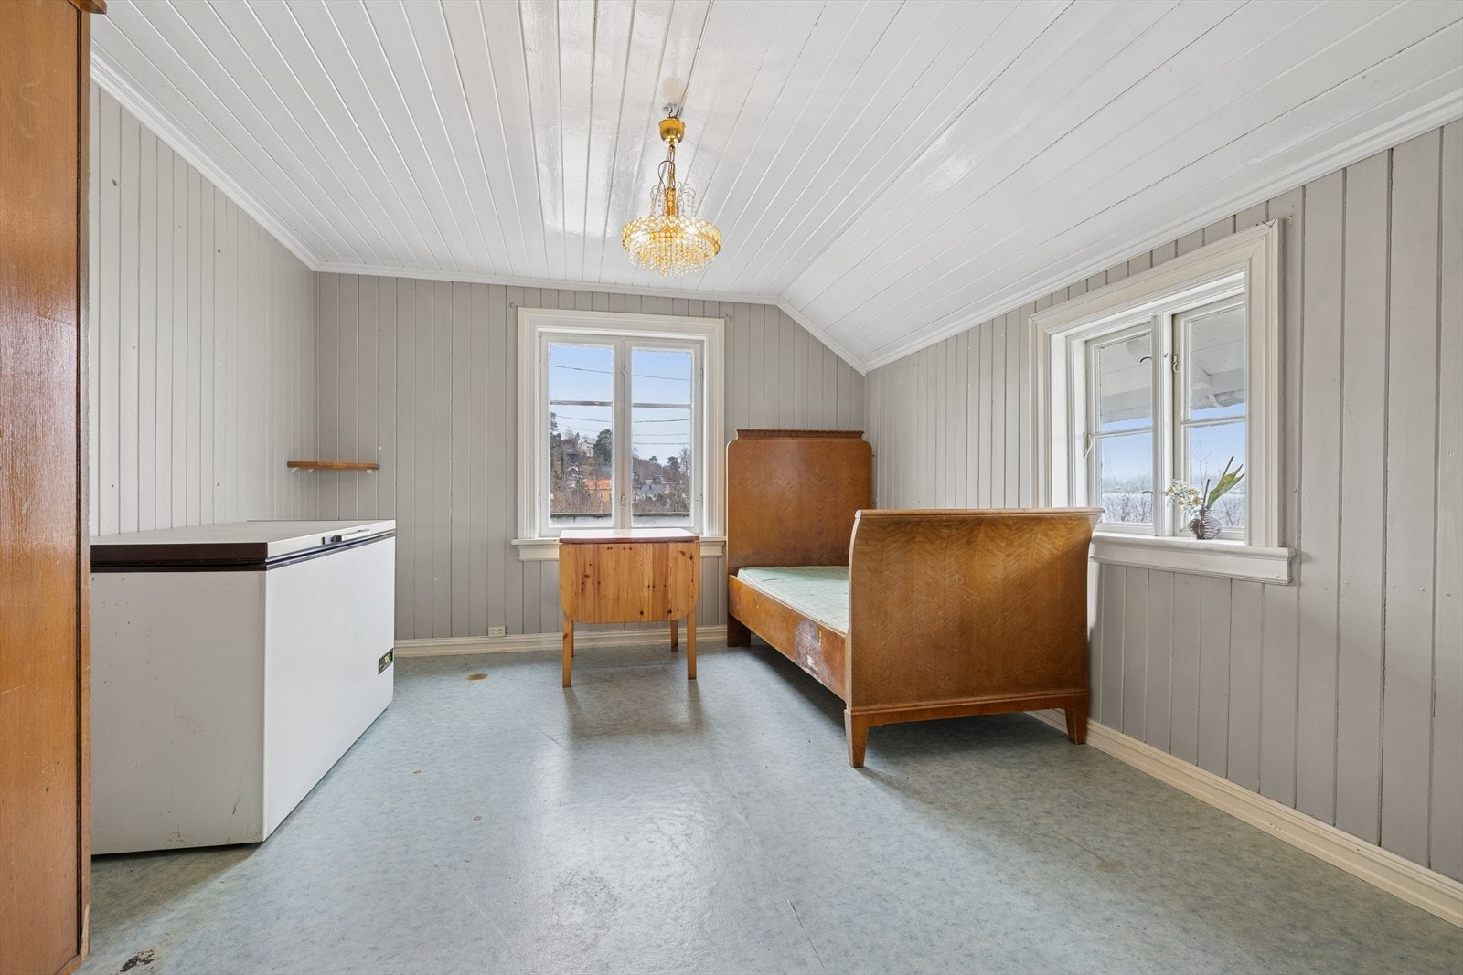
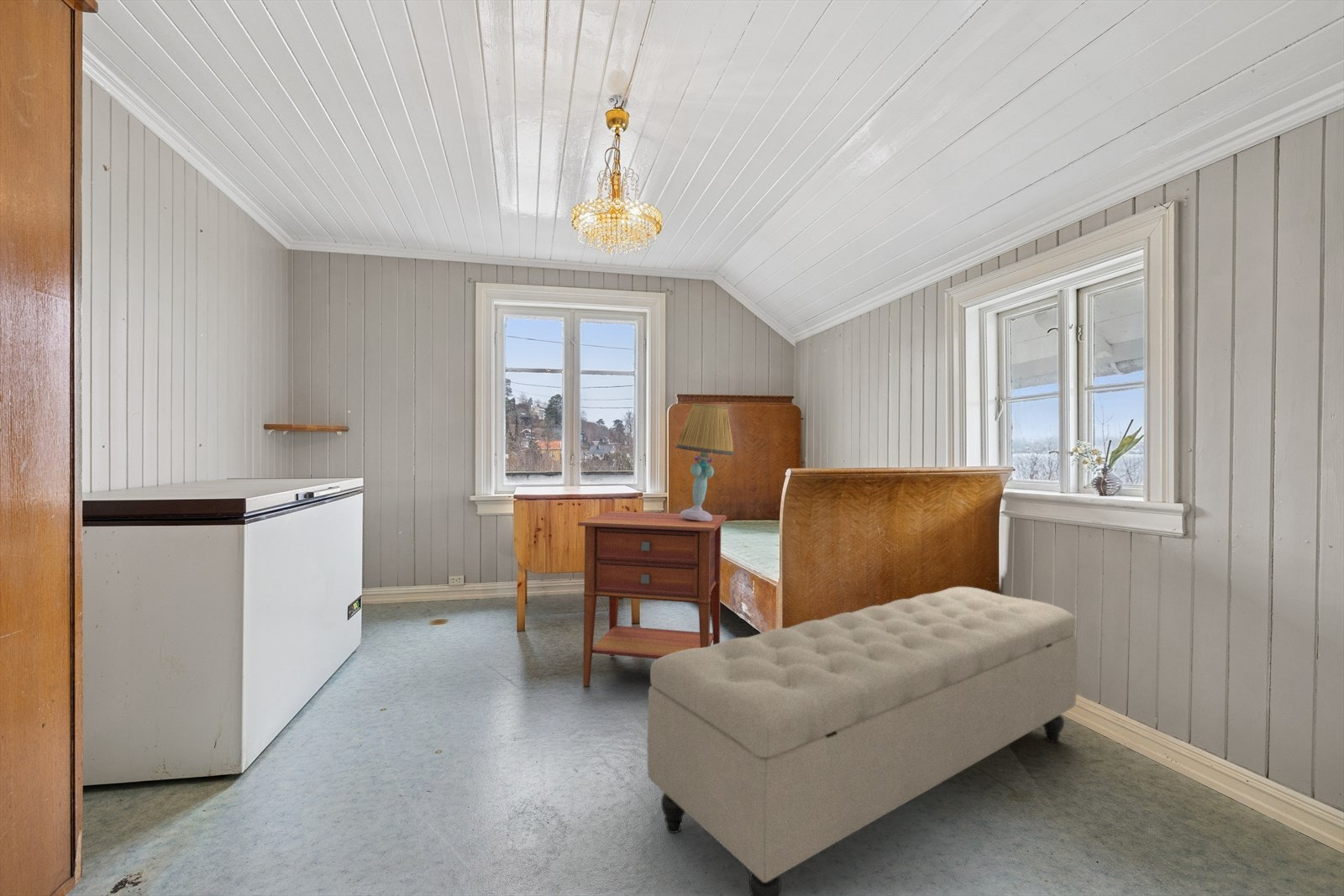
+ bench [647,586,1078,896]
+ table lamp [675,402,734,521]
+ nightstand [577,511,727,688]
